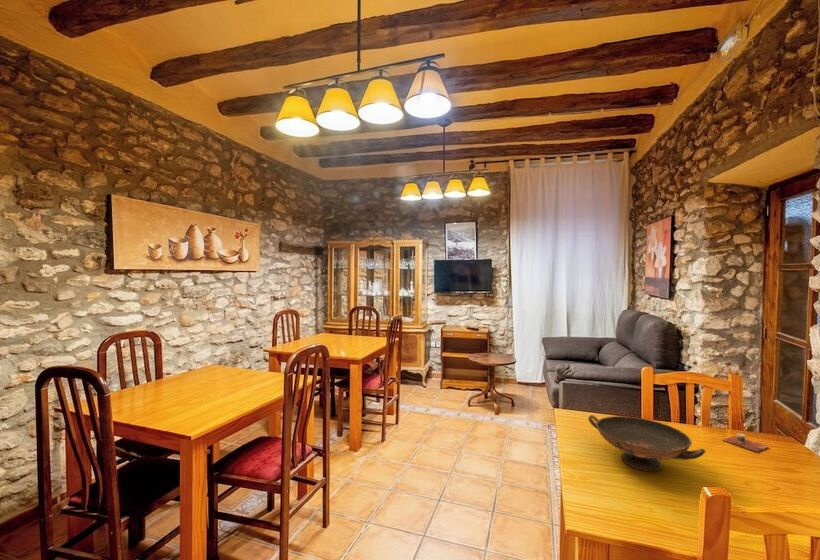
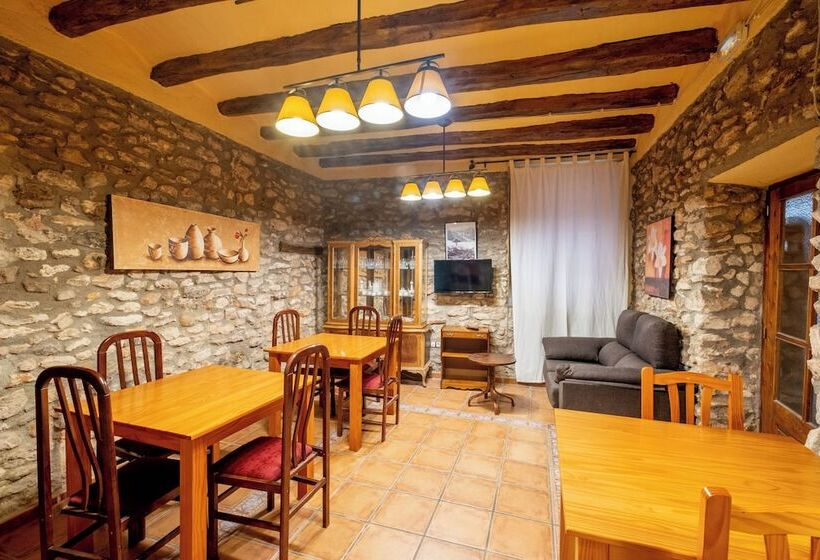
- decorative bowl [587,414,706,472]
- cup [721,432,768,453]
